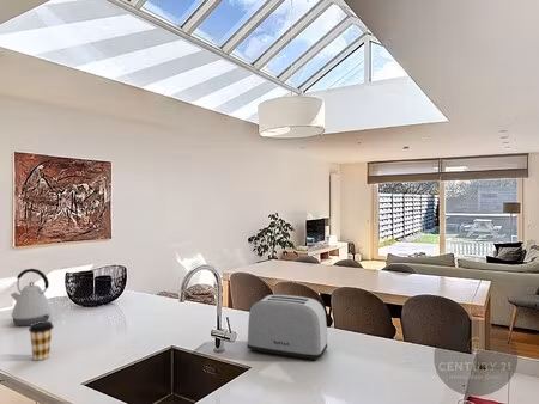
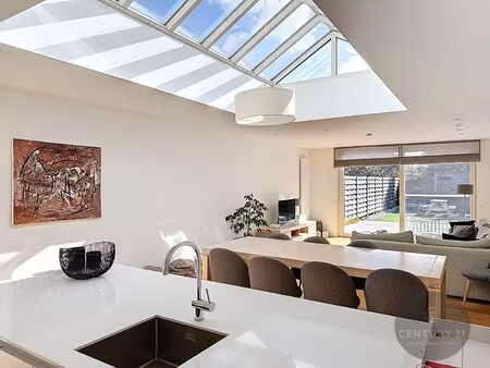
- kettle [10,268,53,326]
- toaster [246,294,328,362]
- coffee cup [28,320,55,361]
